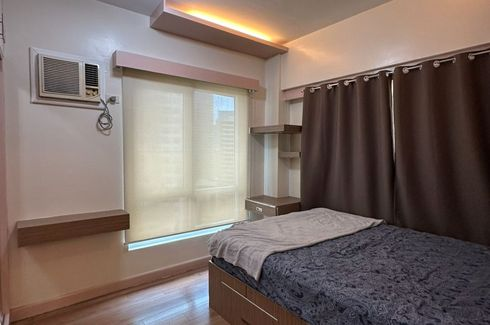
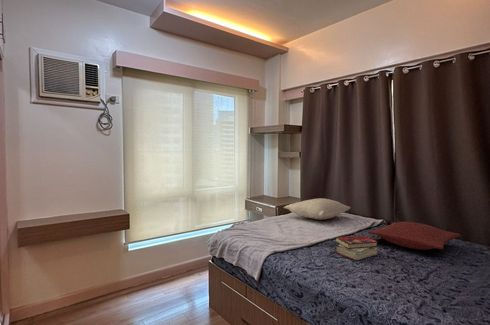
+ book [335,234,379,262]
+ pillow [283,197,351,221]
+ pillow [367,221,462,251]
